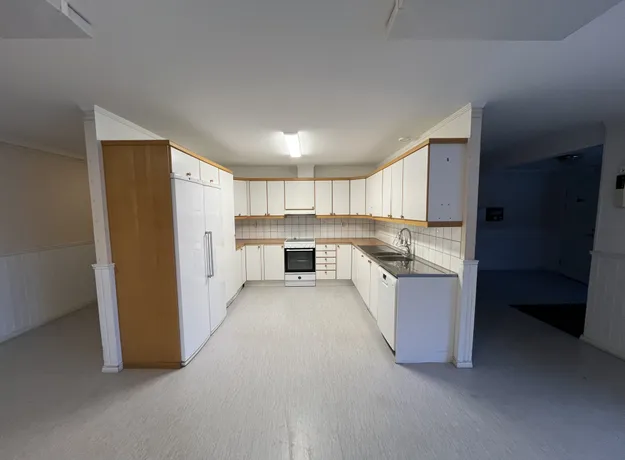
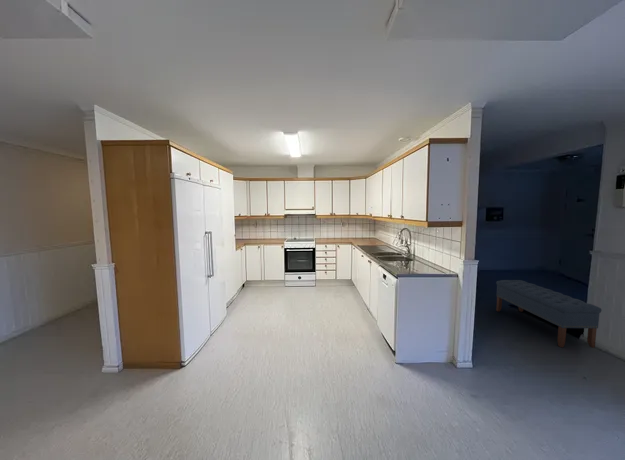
+ bench [495,279,602,349]
